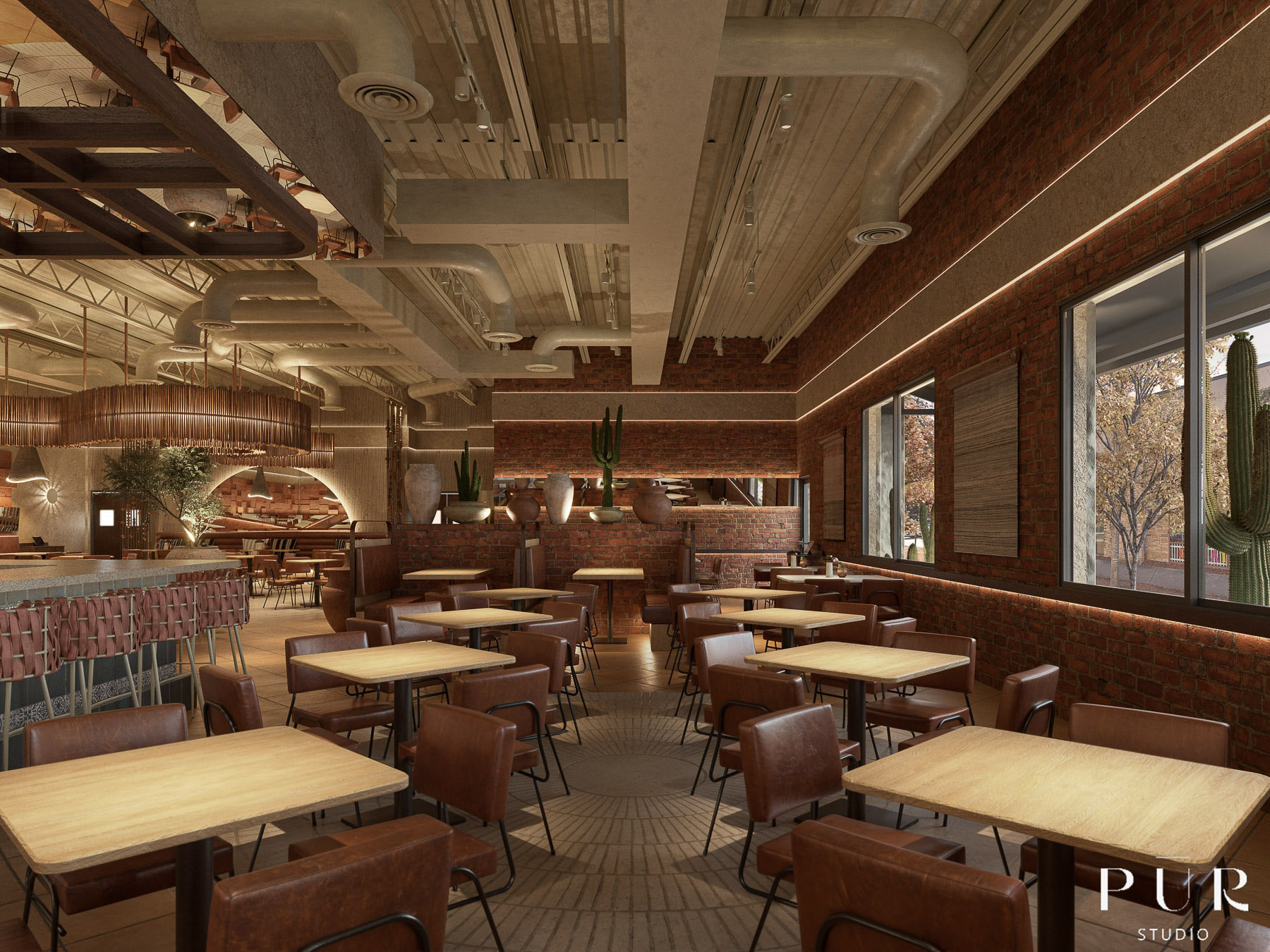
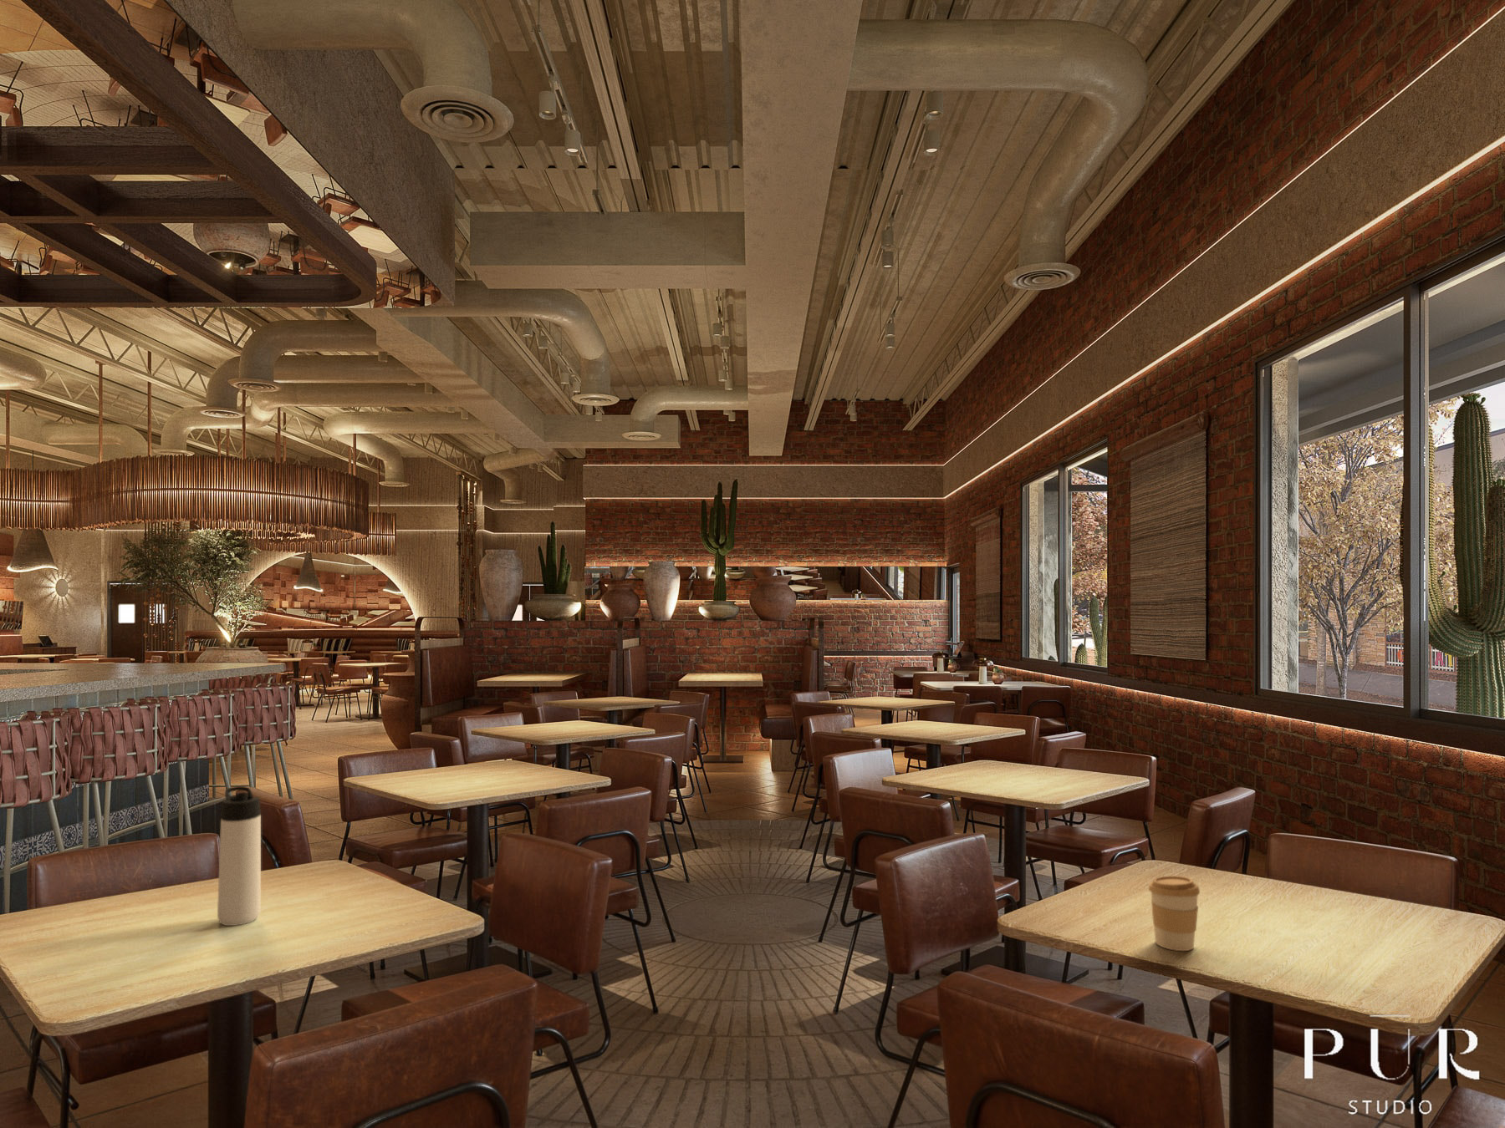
+ coffee cup [1148,874,1200,951]
+ thermos bottle [217,786,262,927]
